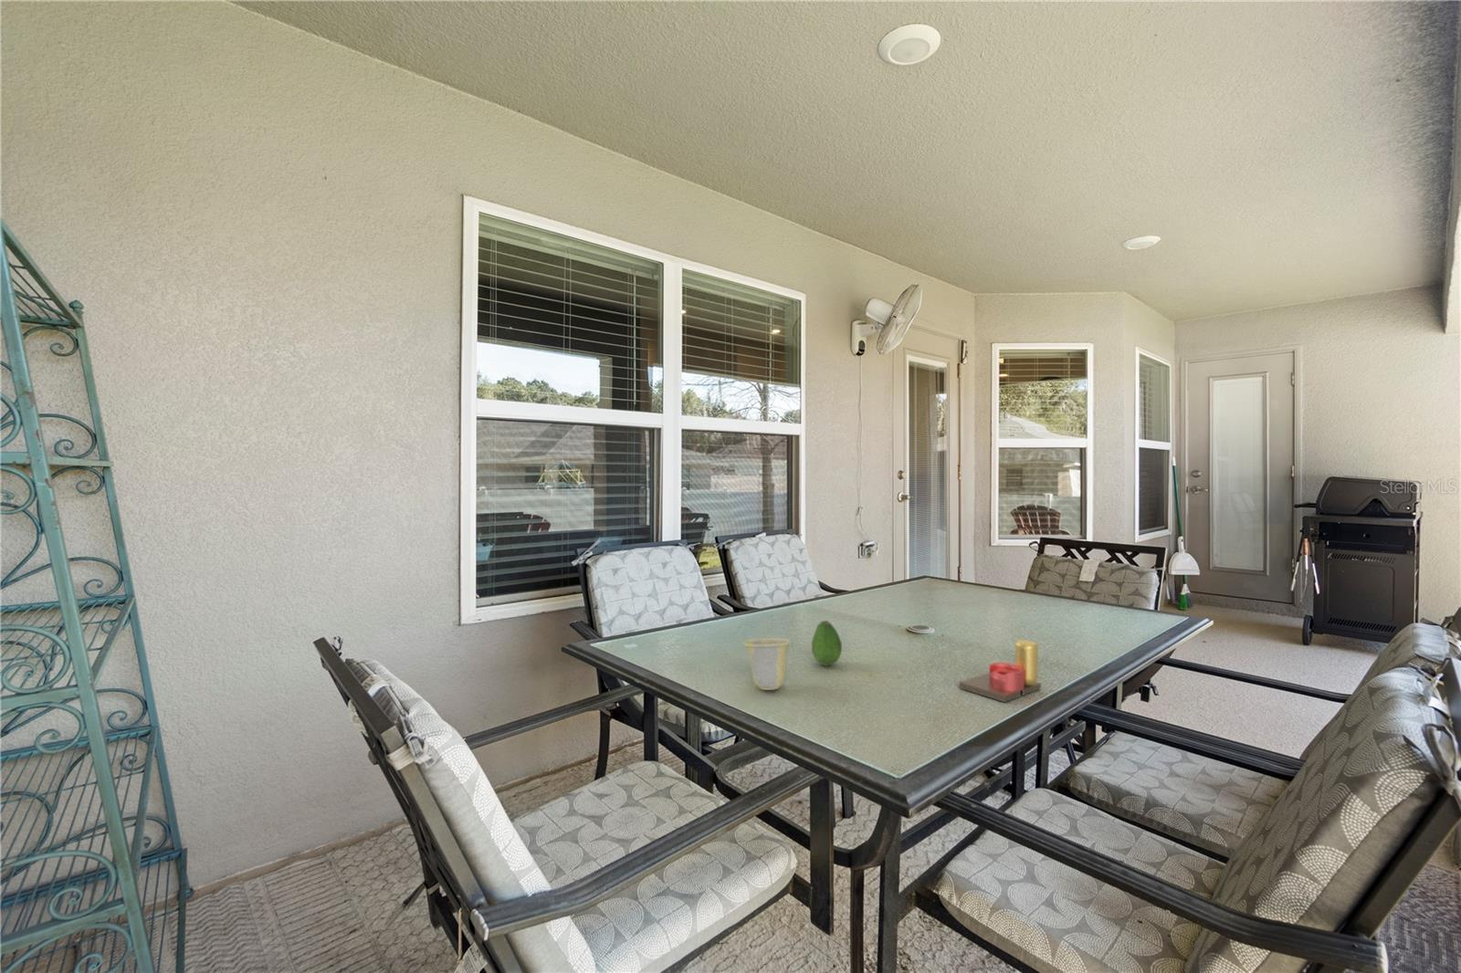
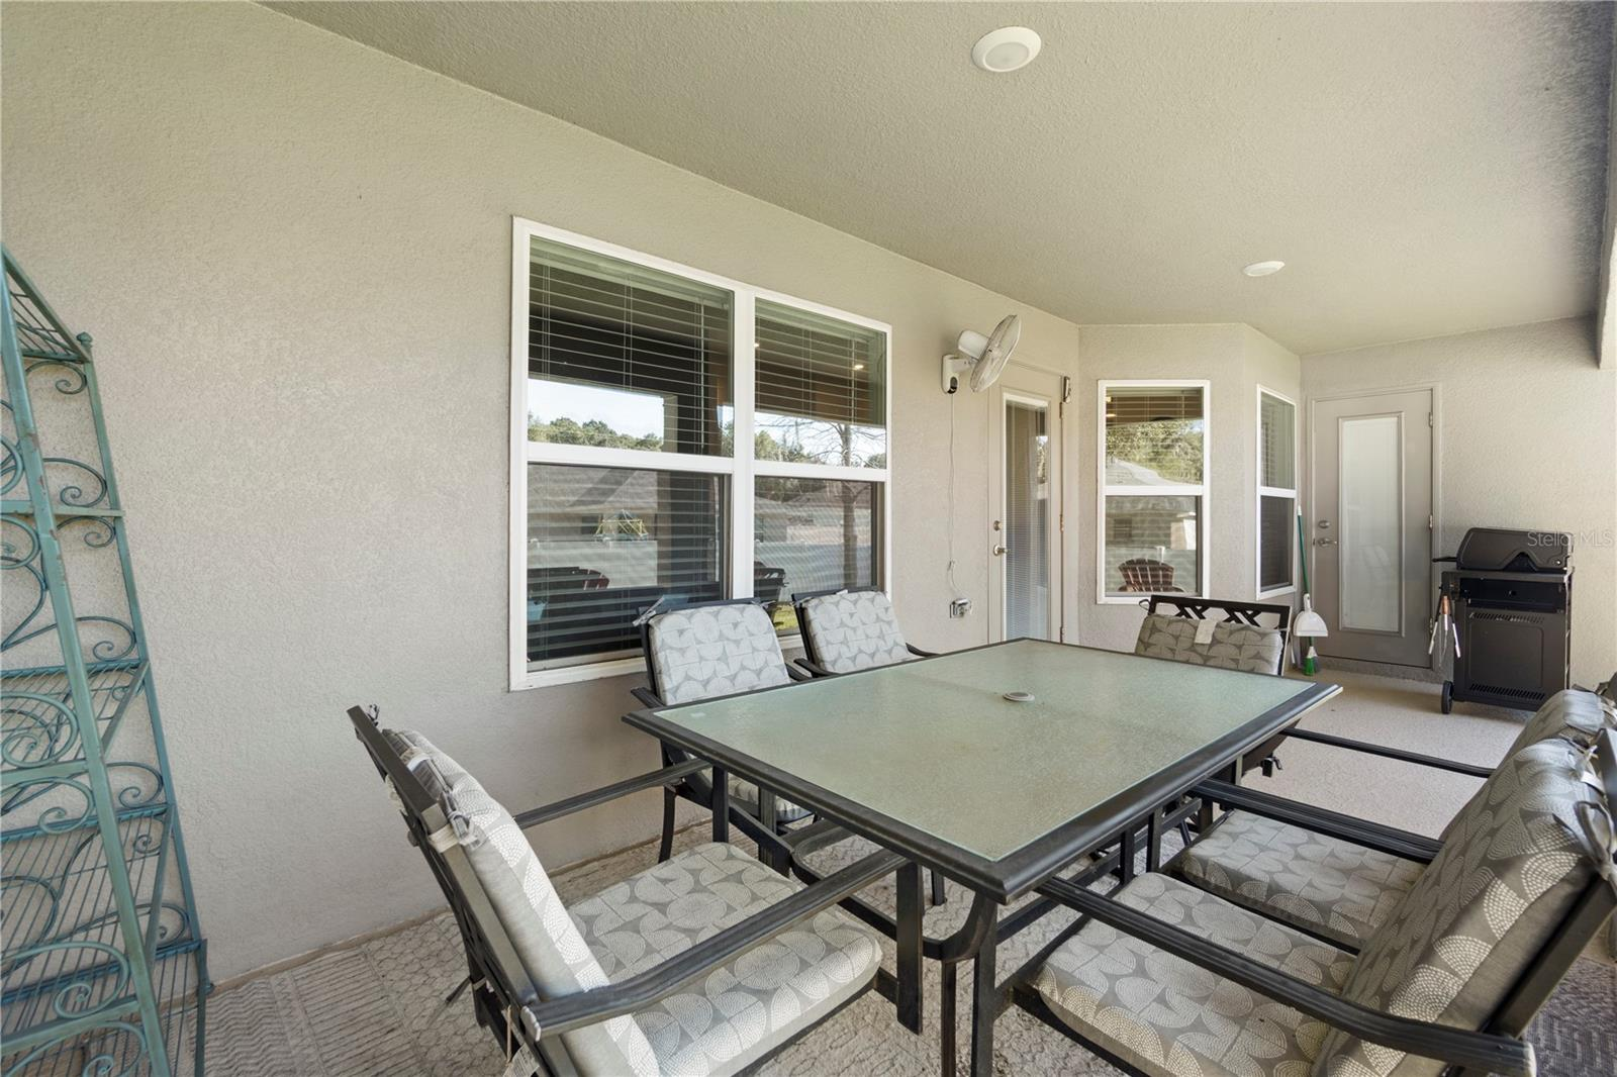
- fruit [810,620,843,667]
- cup [742,637,793,691]
- candle [958,639,1042,703]
